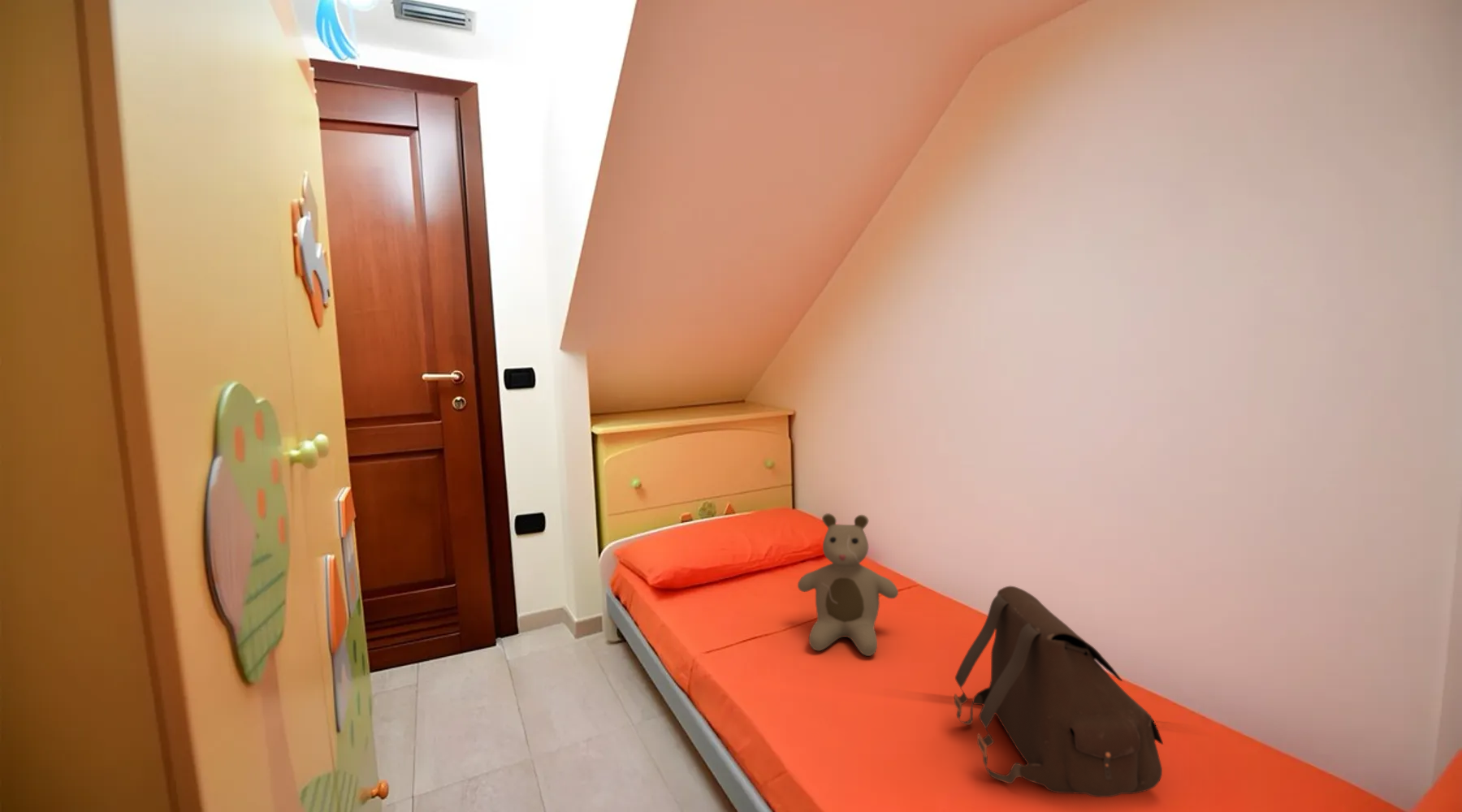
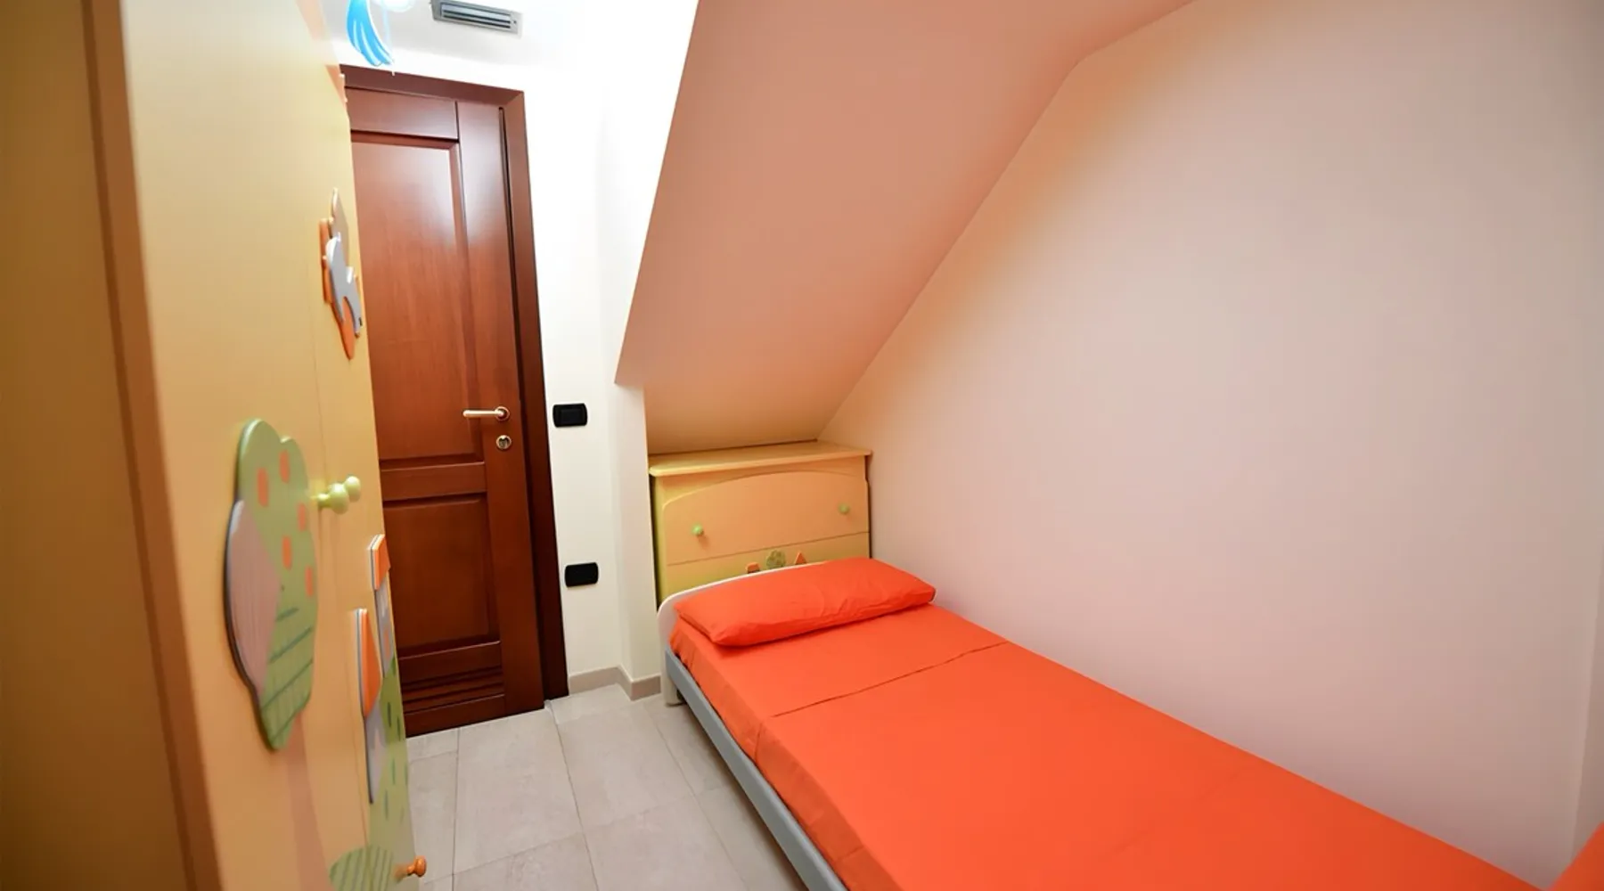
- satchel [954,585,1164,798]
- teddy bear [797,512,899,657]
